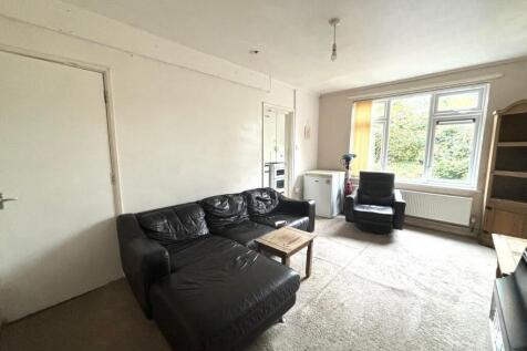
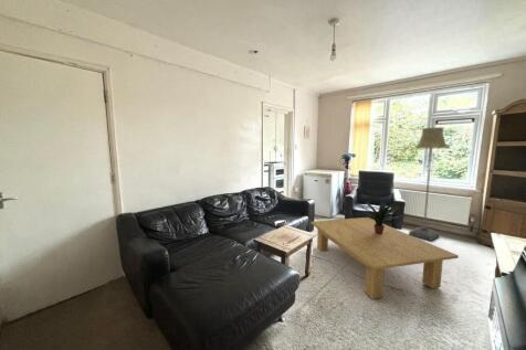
+ floor lamp [408,126,451,242]
+ potted plant [361,201,401,234]
+ coffee table [309,216,460,300]
